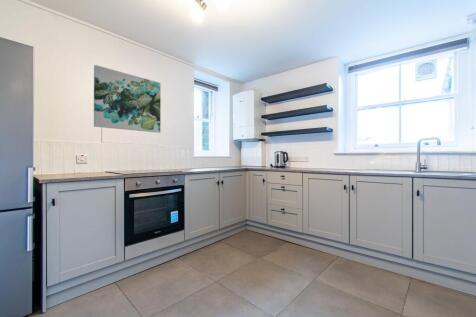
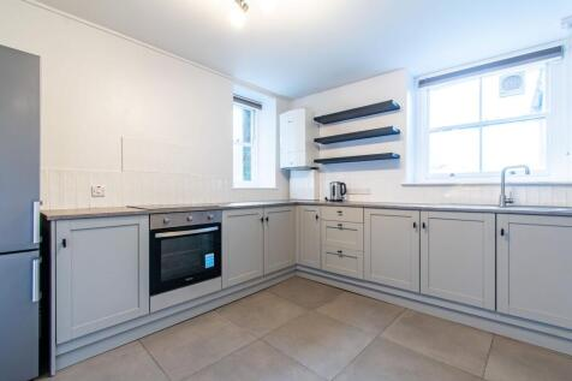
- wall art [93,64,162,134]
